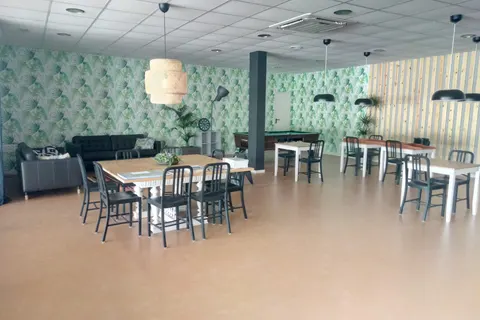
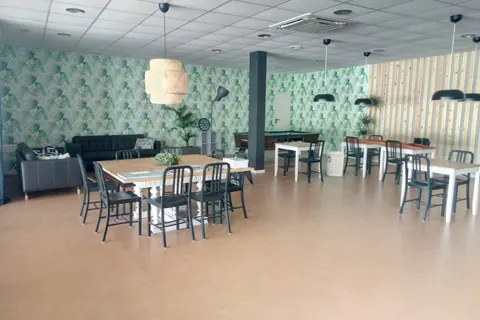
+ trash can [326,149,345,178]
